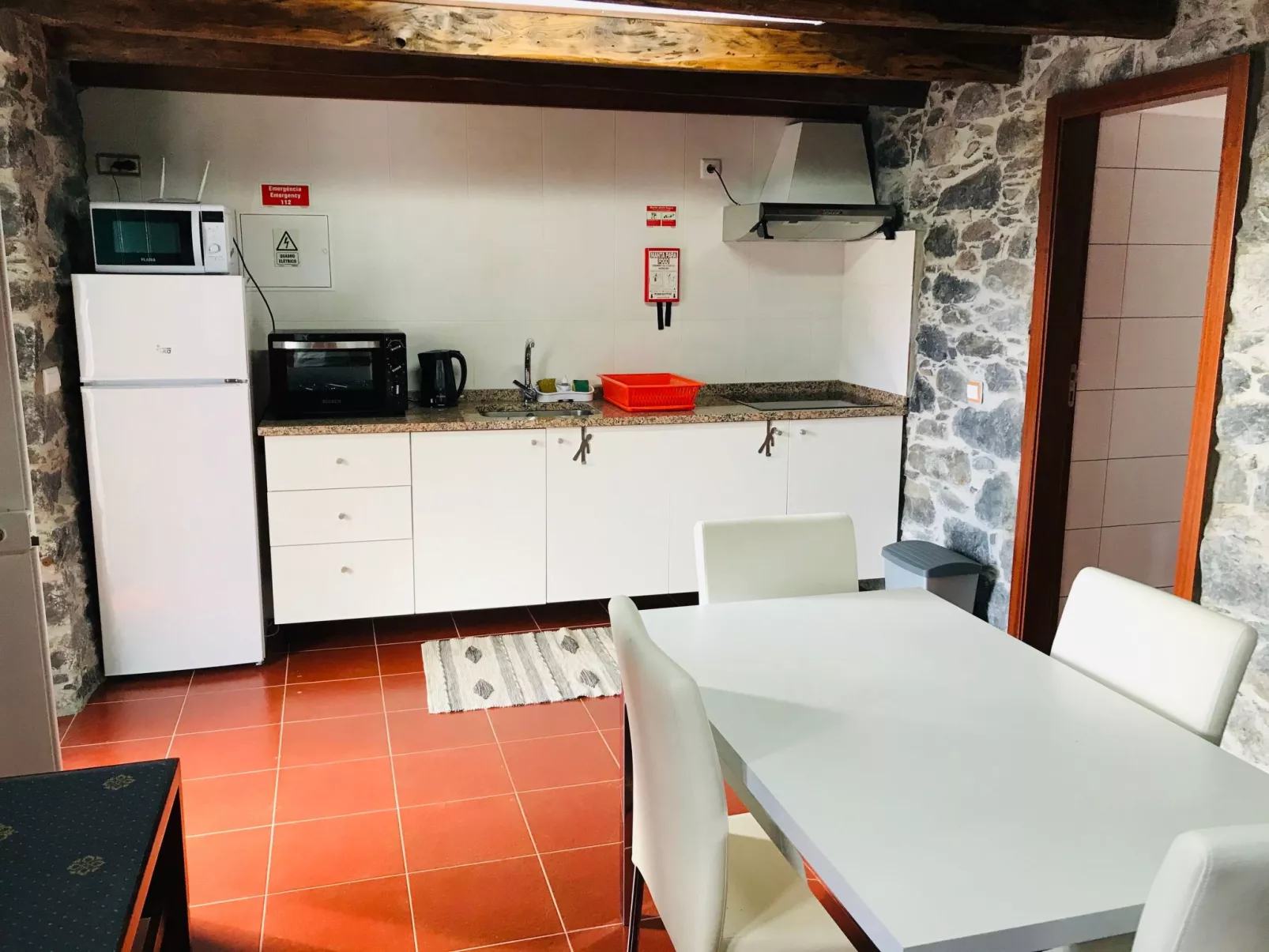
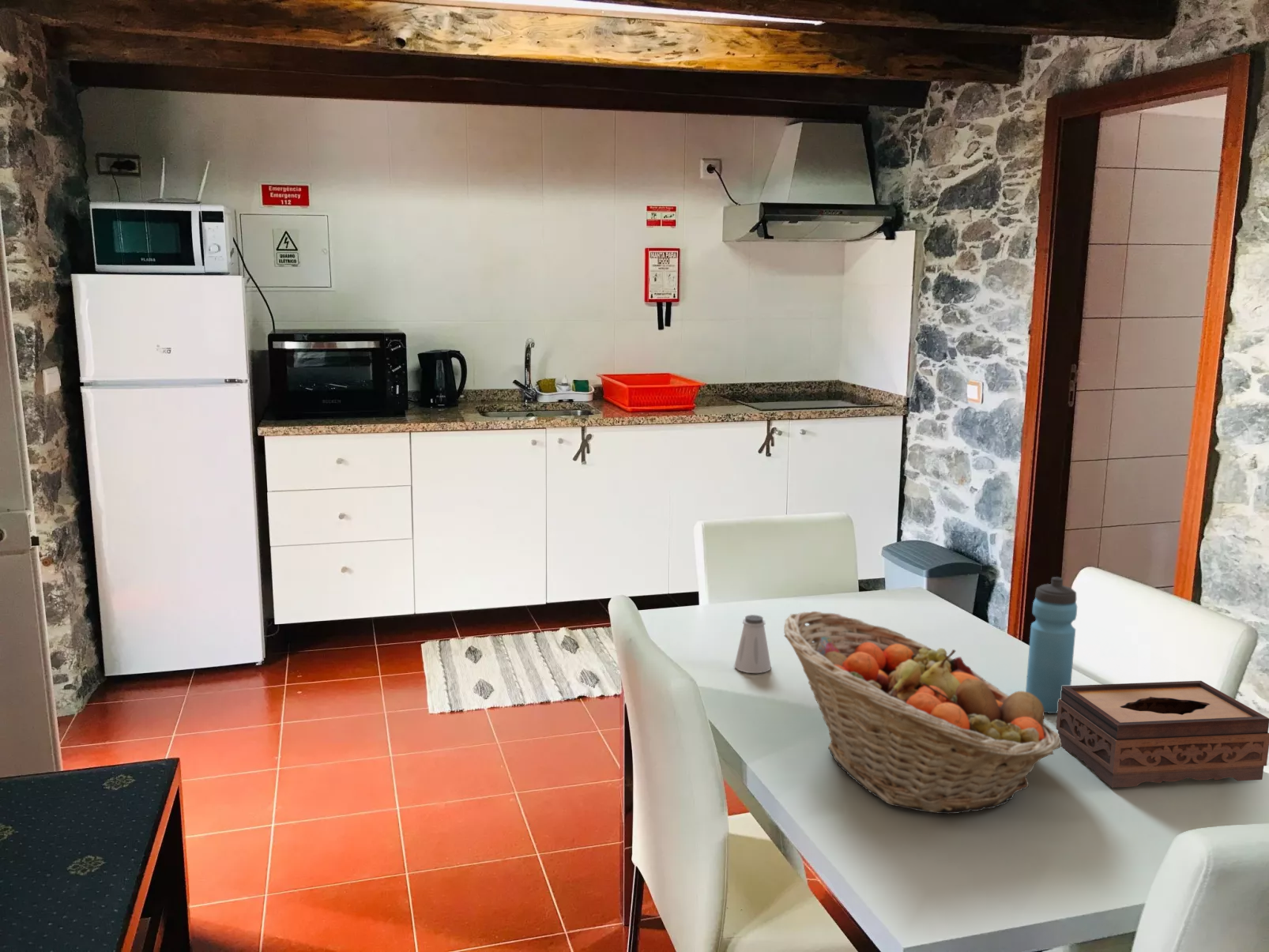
+ saltshaker [733,614,772,674]
+ fruit basket [783,611,1061,815]
+ tissue box [1056,680,1269,788]
+ water bottle [1025,576,1078,714]
